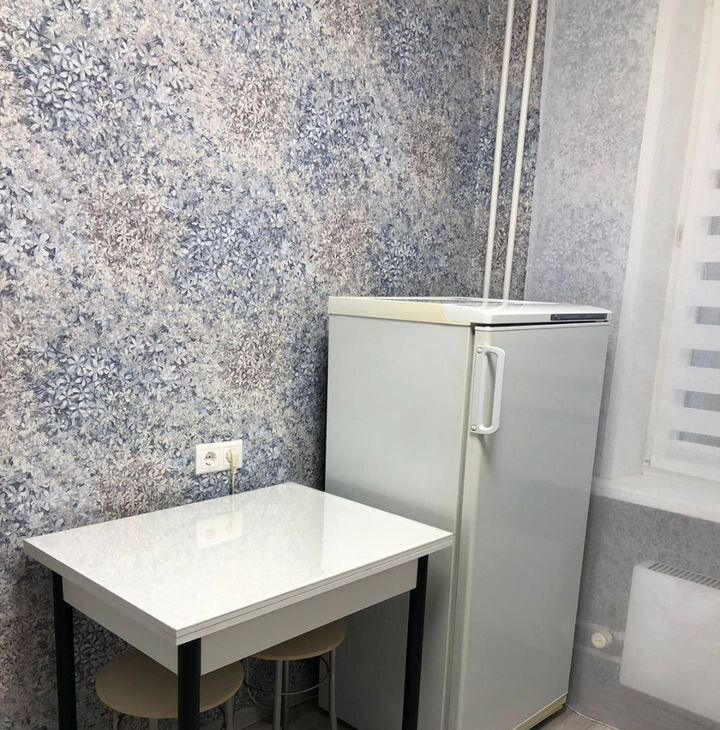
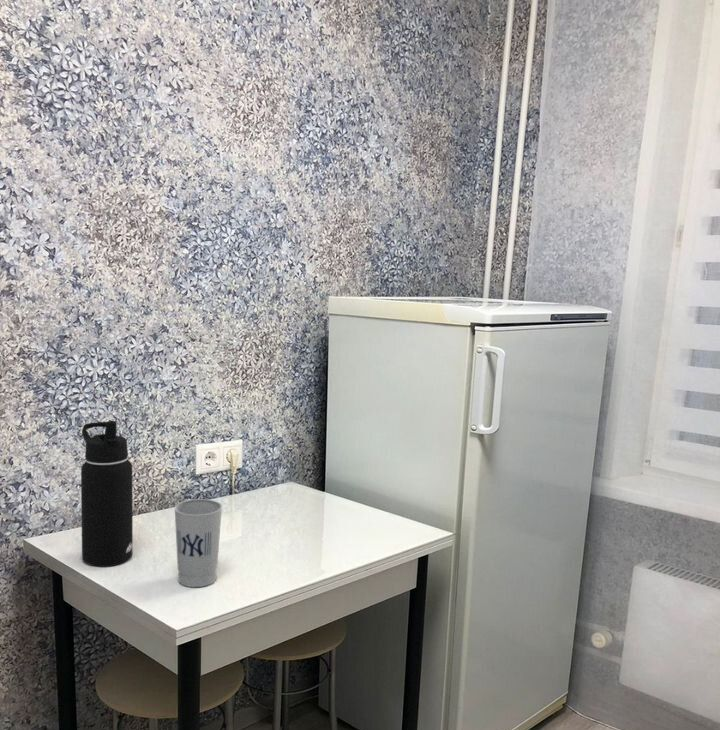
+ cup [173,498,223,588]
+ water bottle [80,420,134,568]
